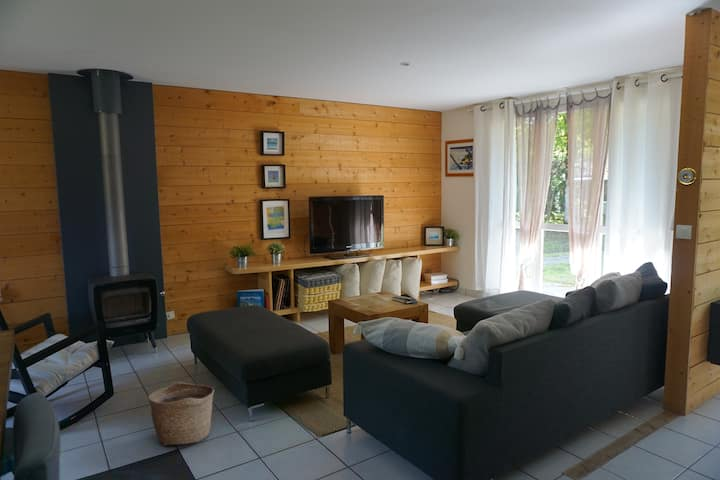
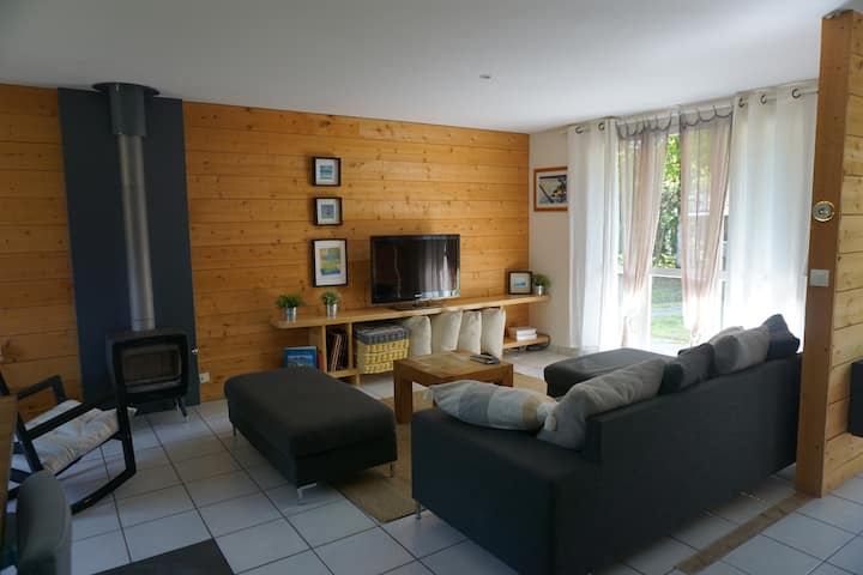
- basket [147,381,215,447]
